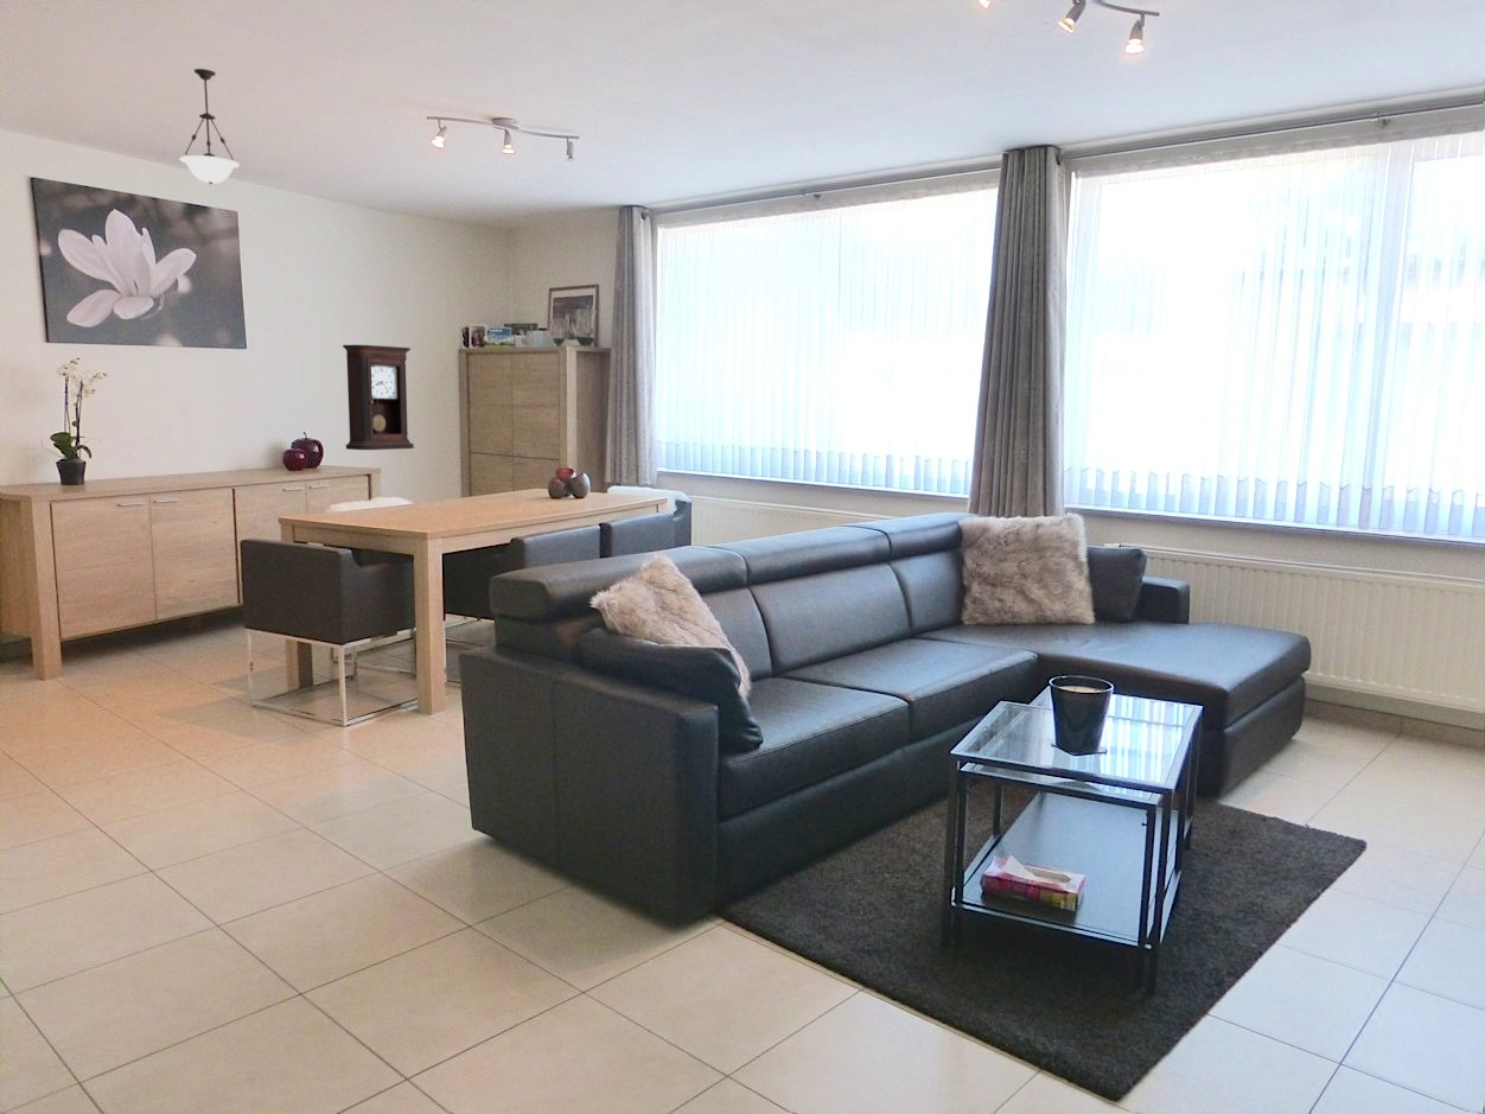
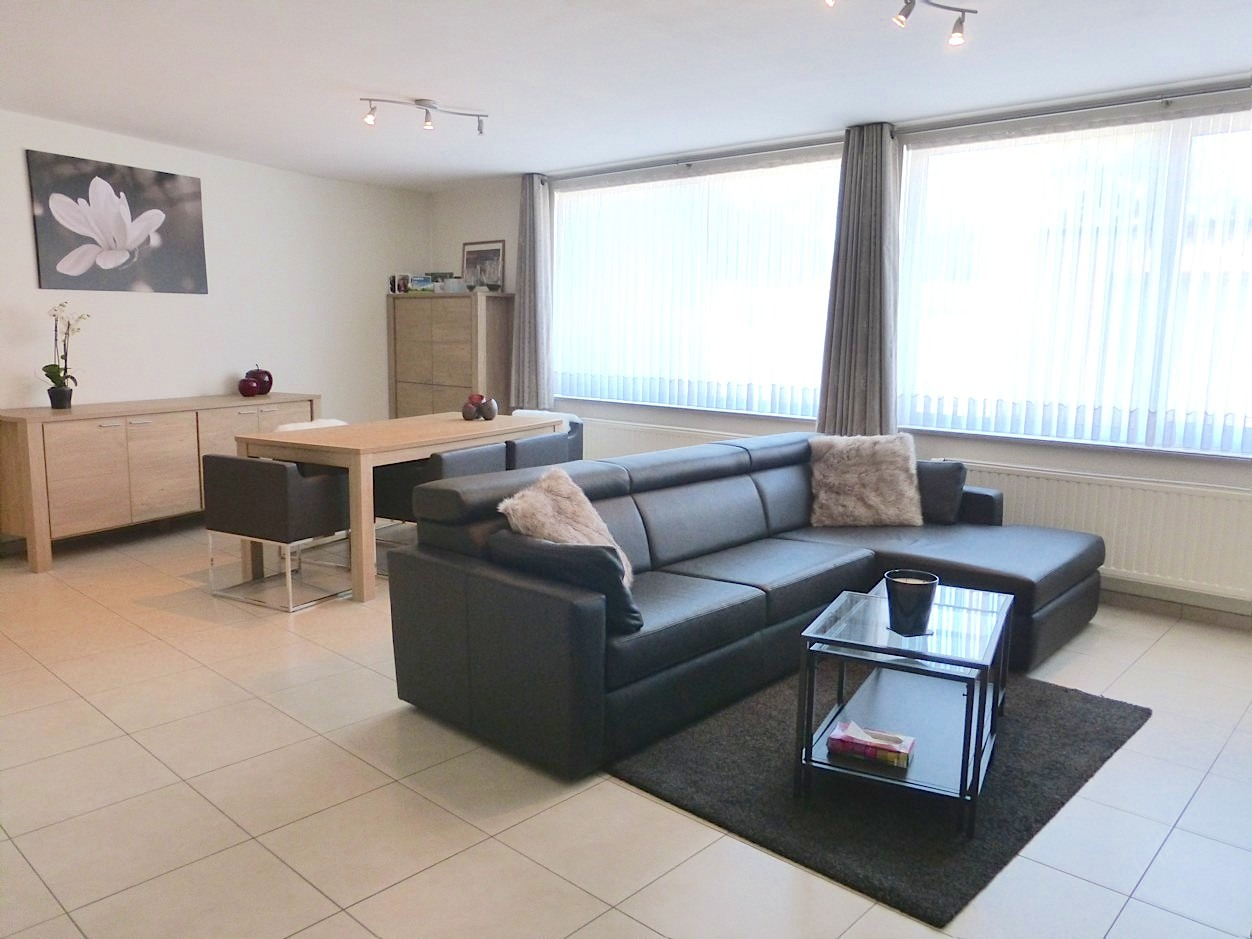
- pendulum clock [342,344,415,451]
- pendant light [178,68,241,185]
